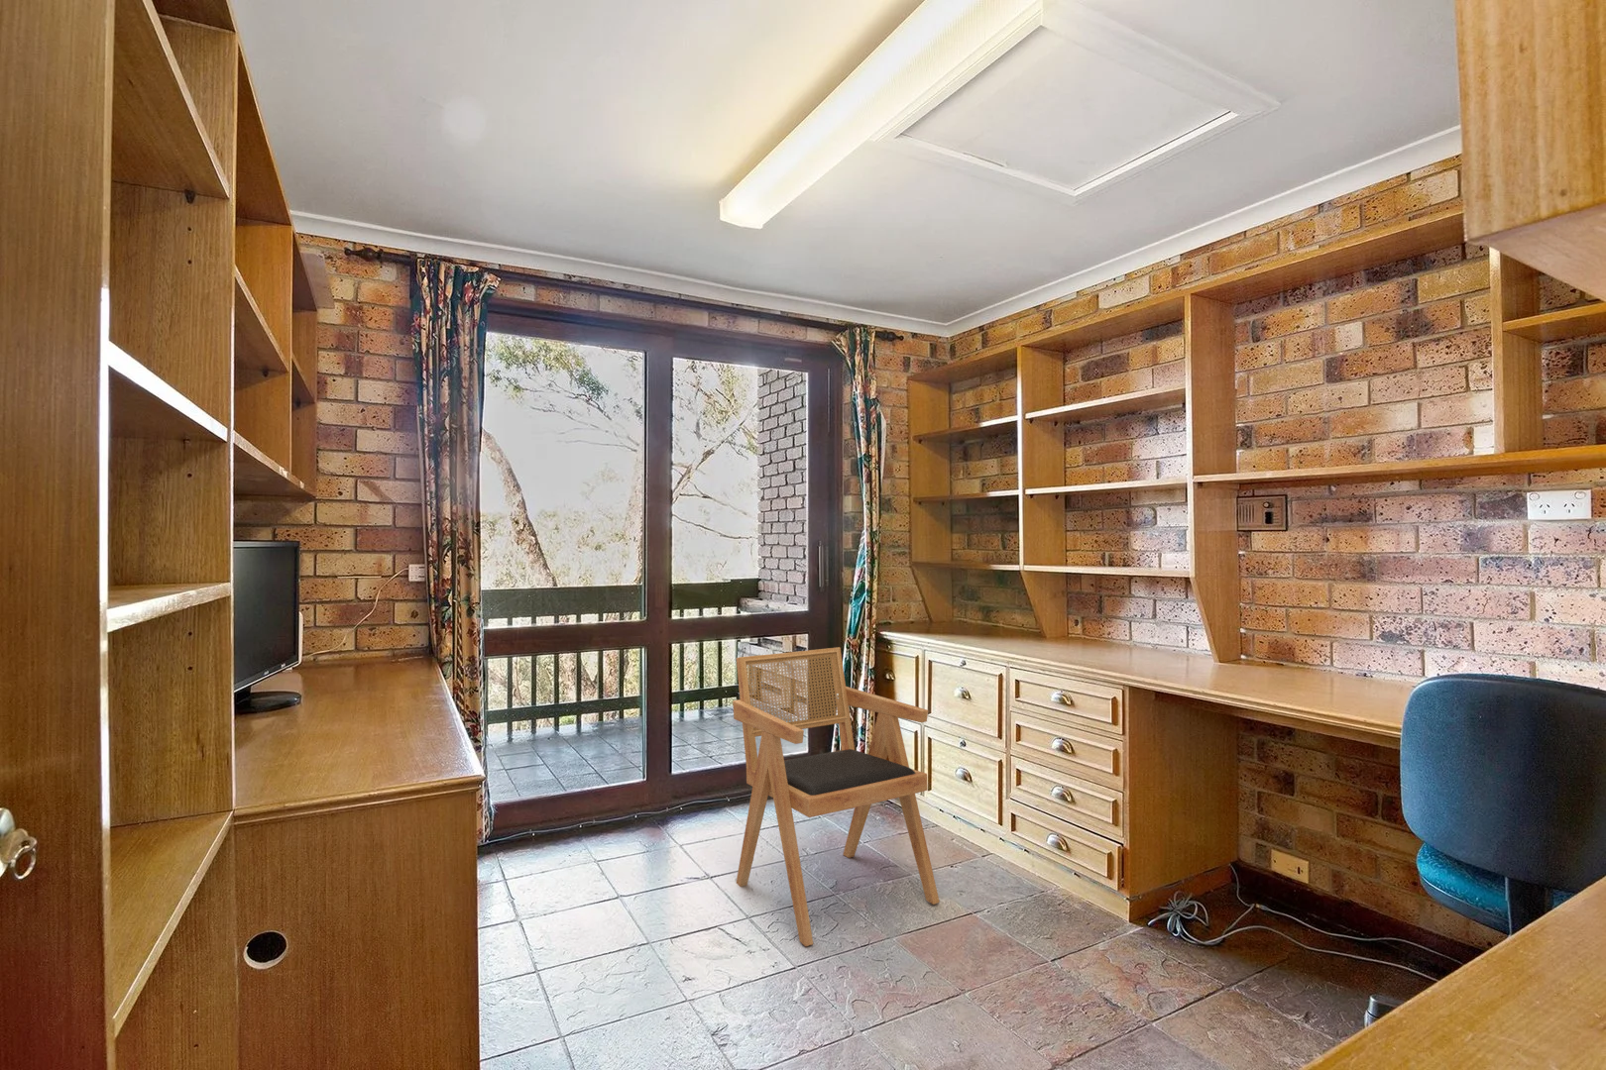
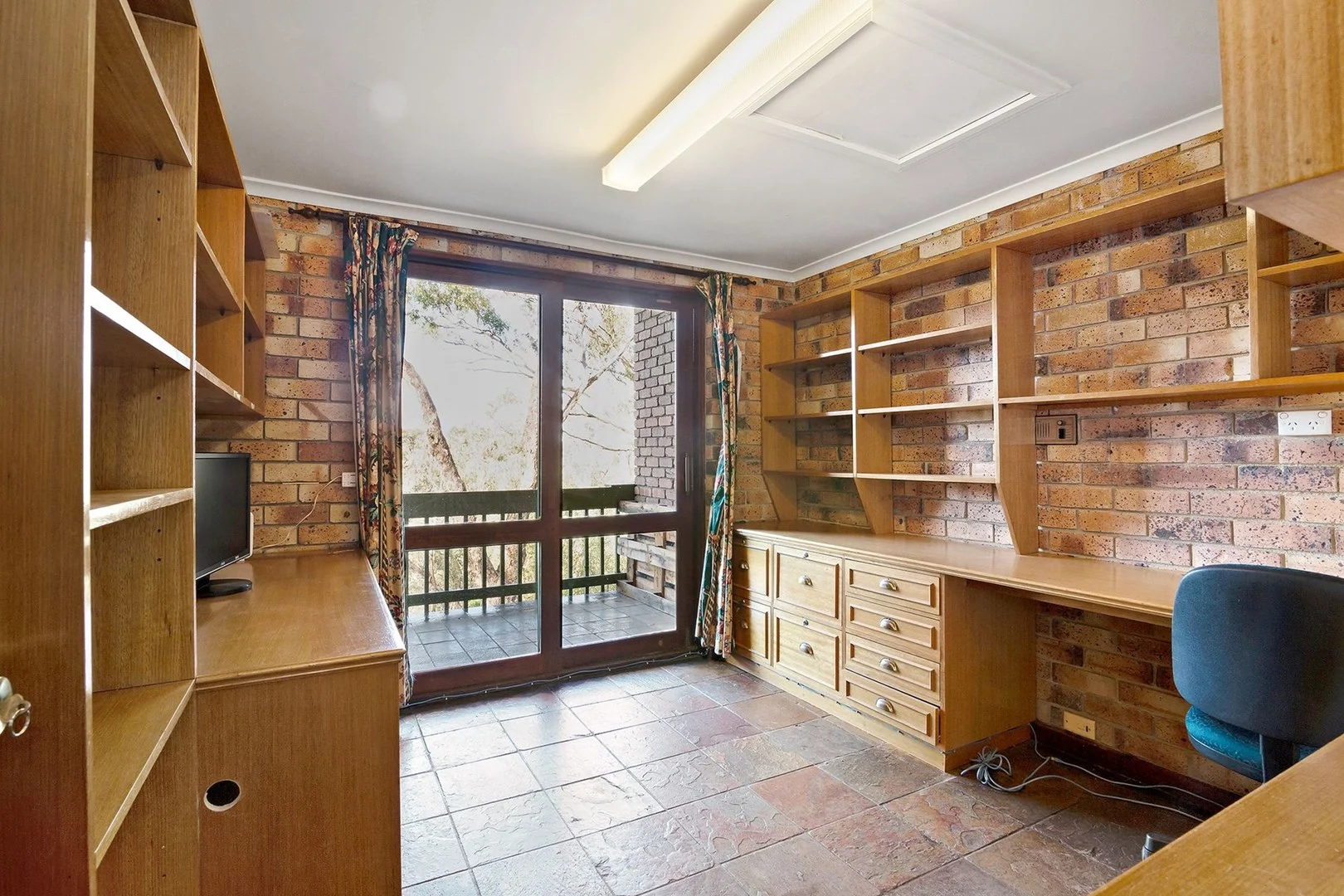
- armchair [731,646,939,947]
